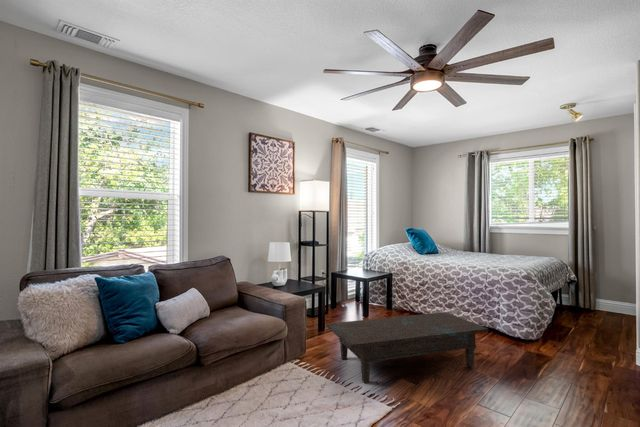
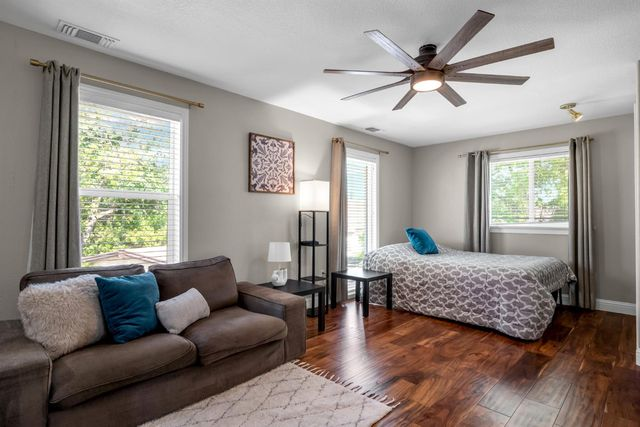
- coffee table [325,311,489,384]
